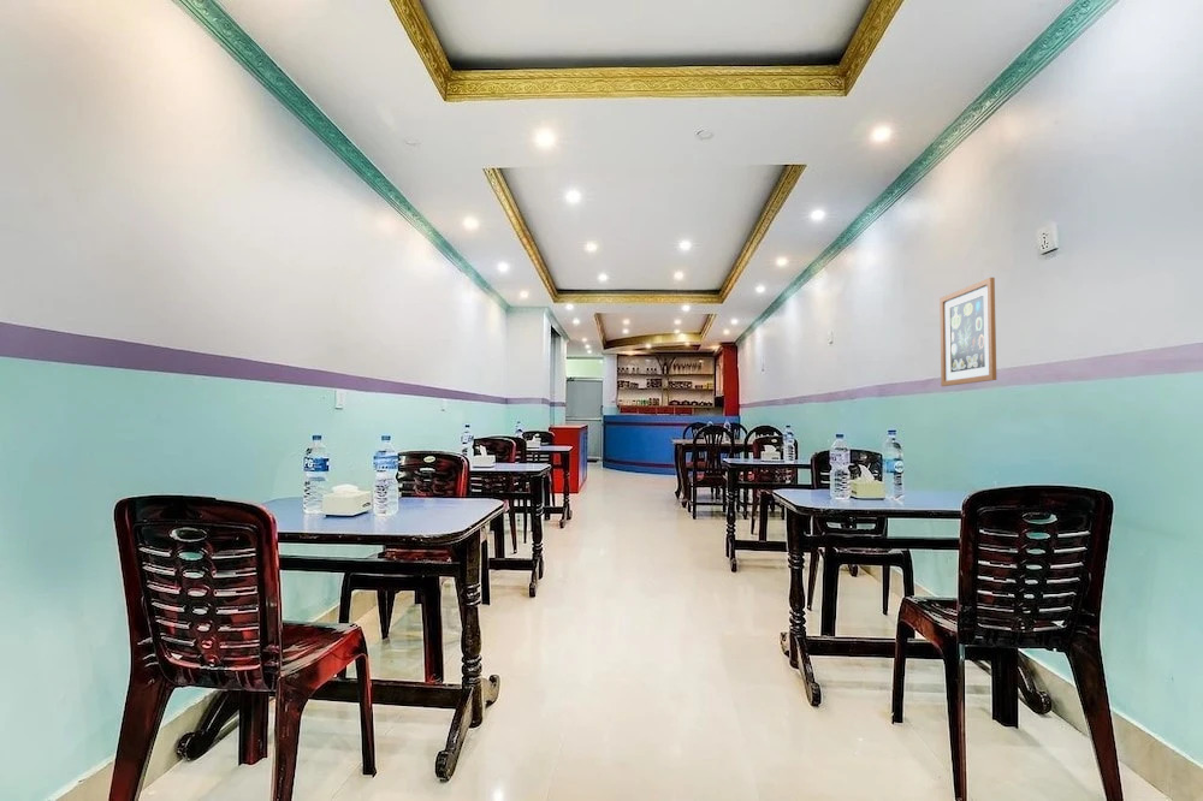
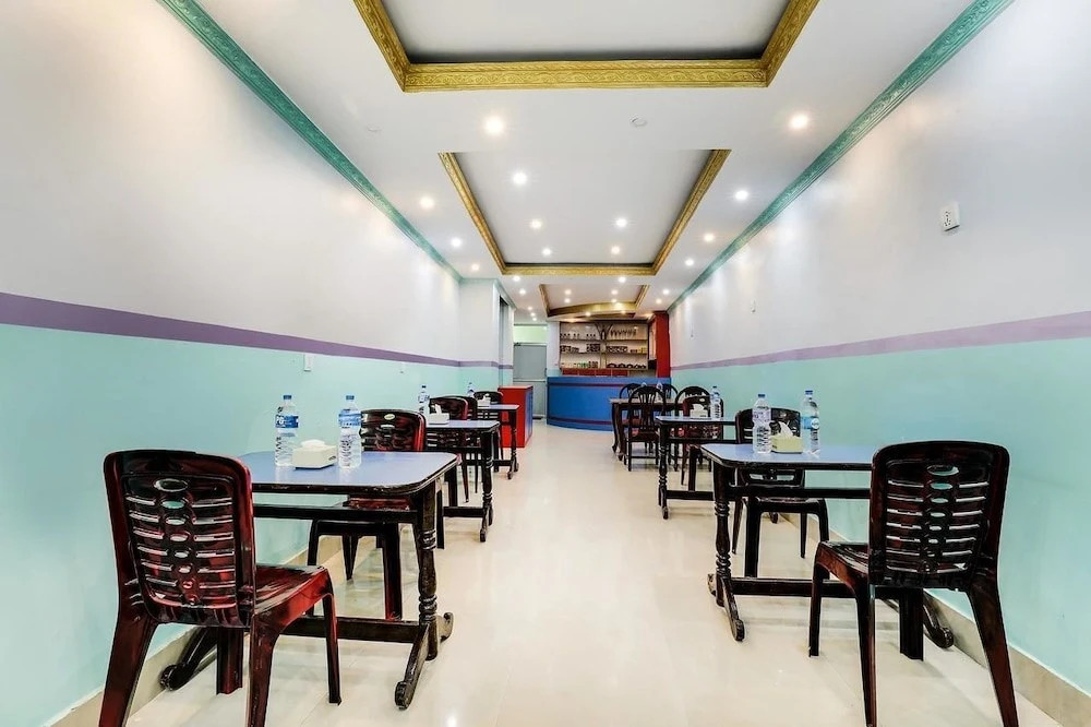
- wall art [938,277,997,387]
